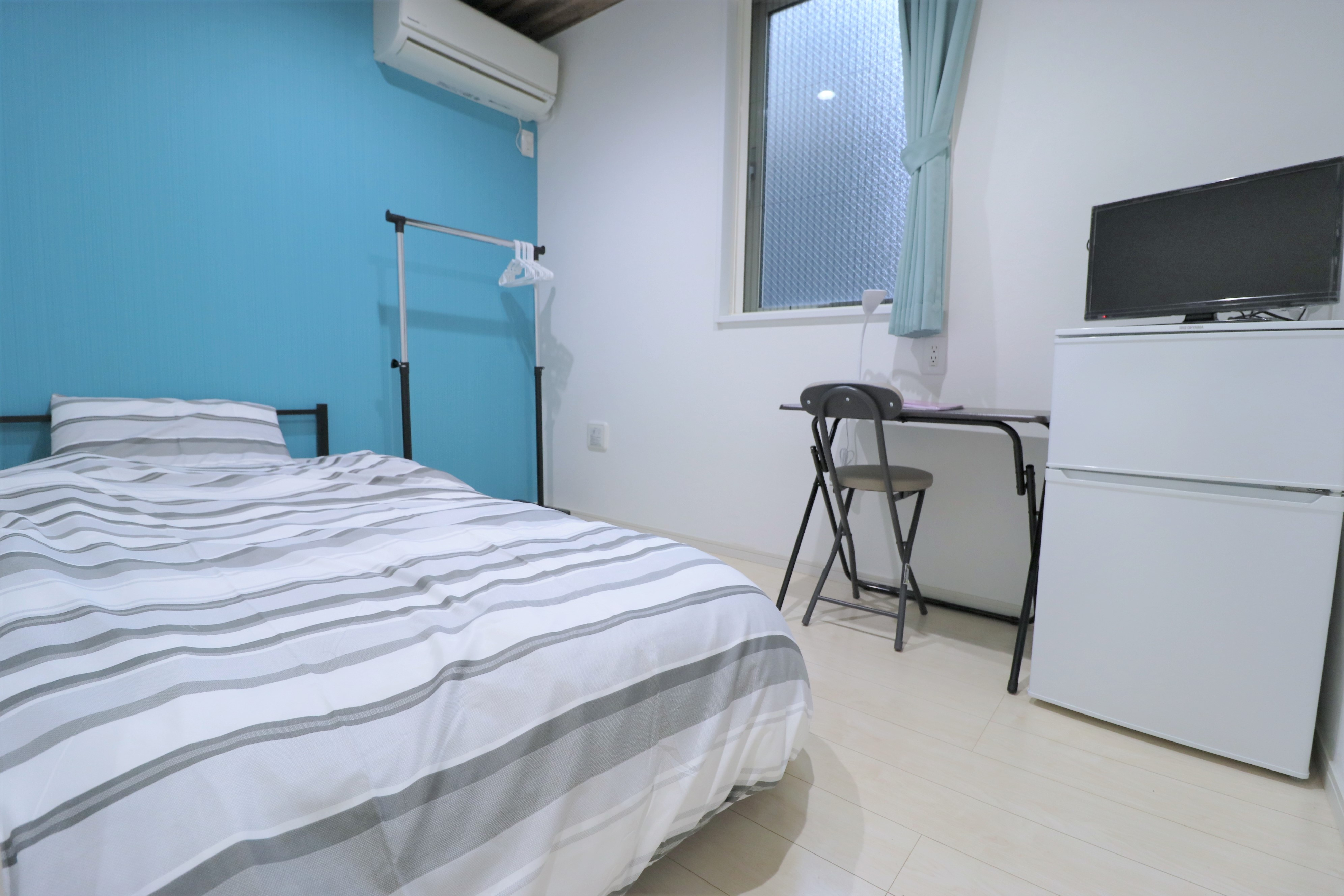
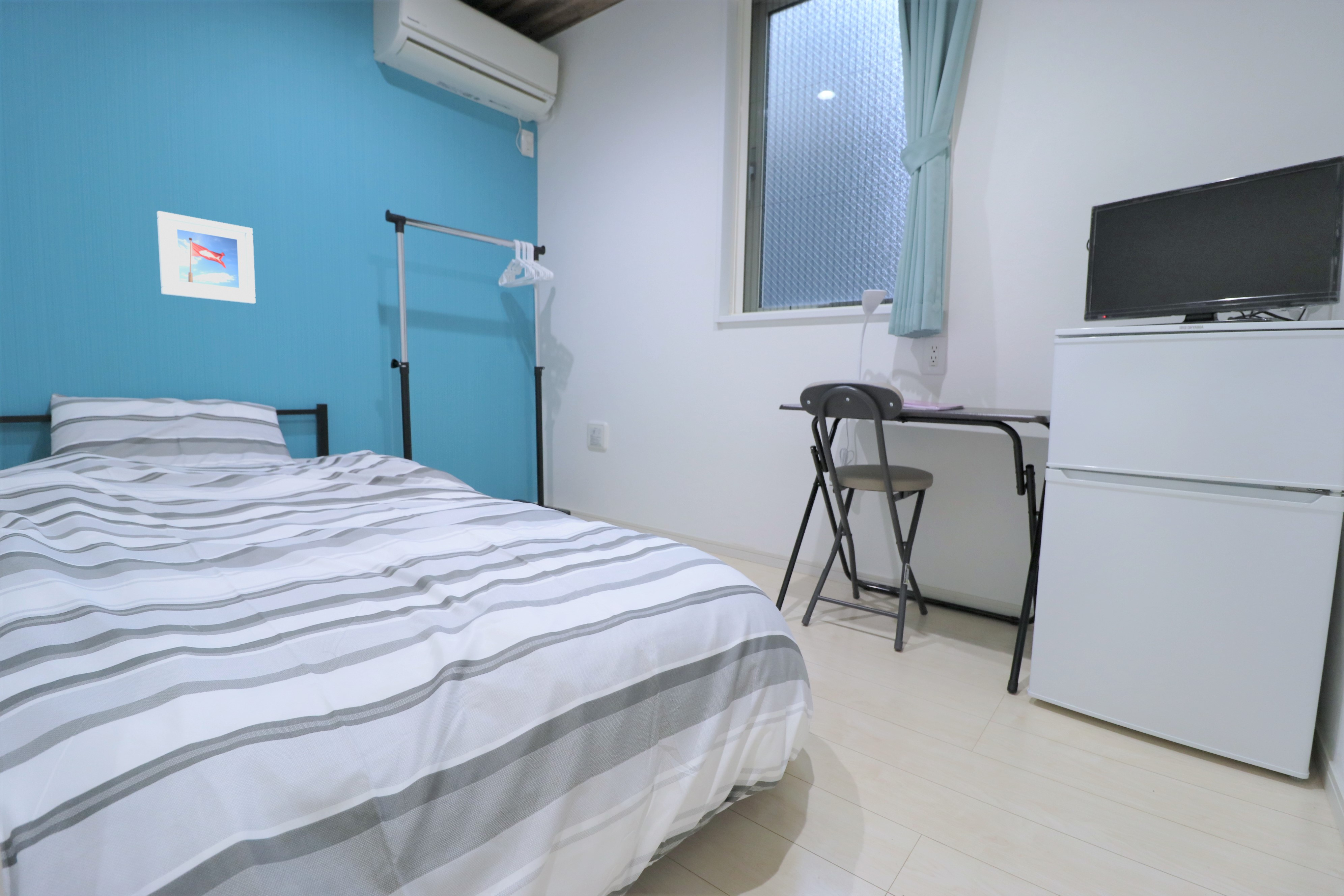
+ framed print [157,211,256,304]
